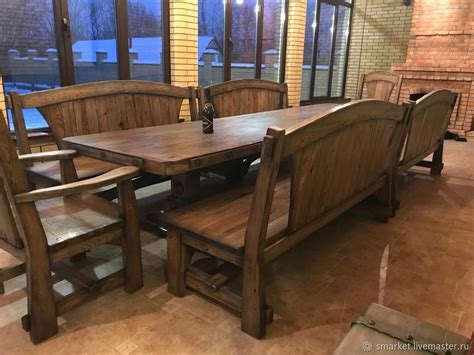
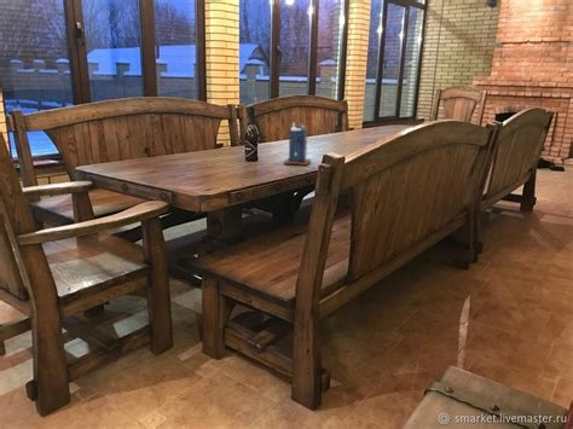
+ candle [283,122,312,167]
